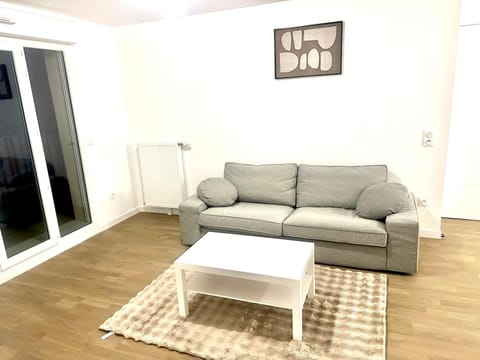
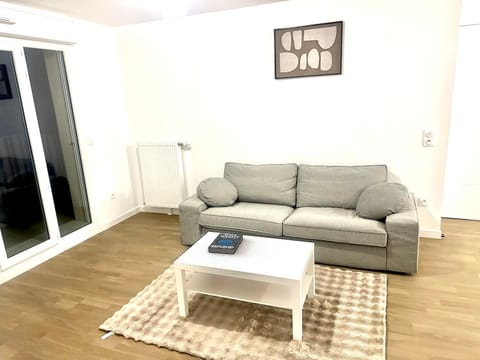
+ book [207,232,244,255]
